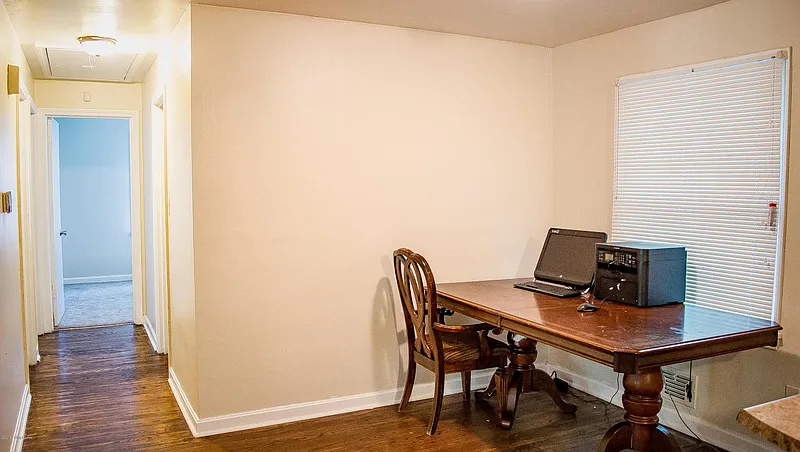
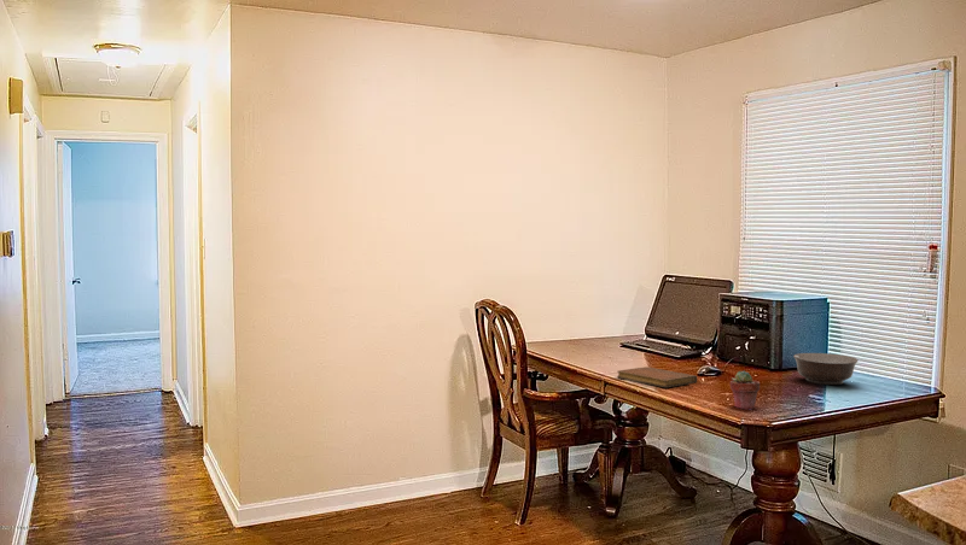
+ bowl [792,352,860,386]
+ notebook [616,365,698,388]
+ potted succulent [729,370,761,411]
